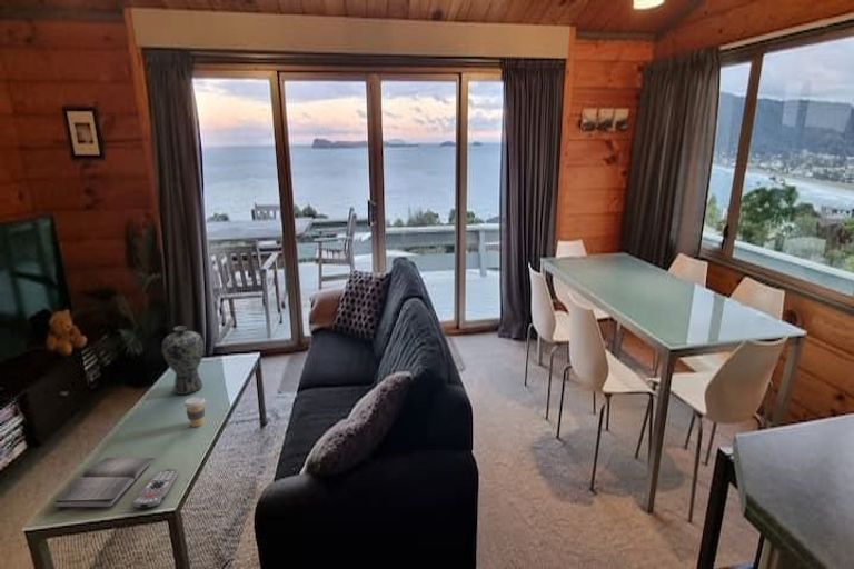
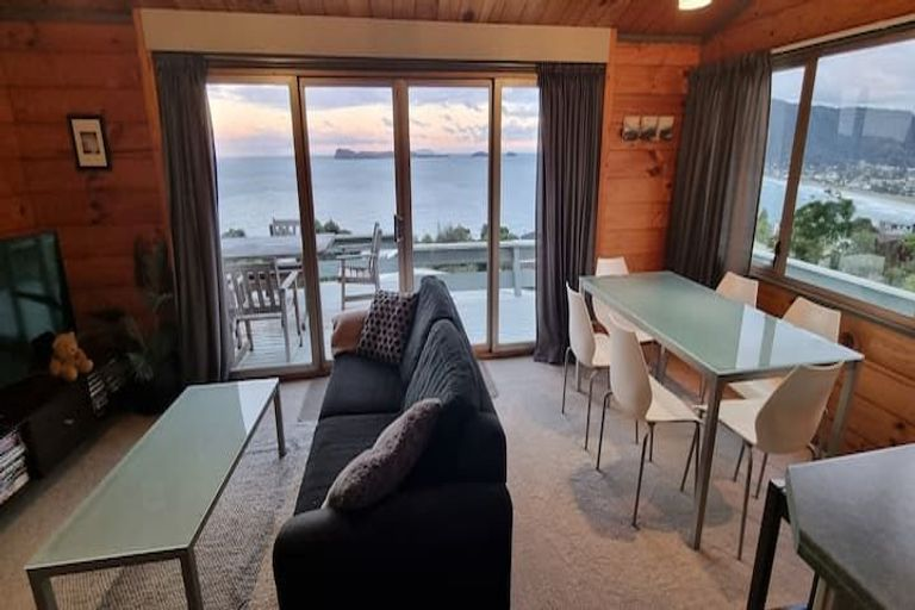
- coffee cup [182,396,207,428]
- remote control [131,468,179,509]
- hardback book [52,457,157,509]
- vase [161,325,205,396]
